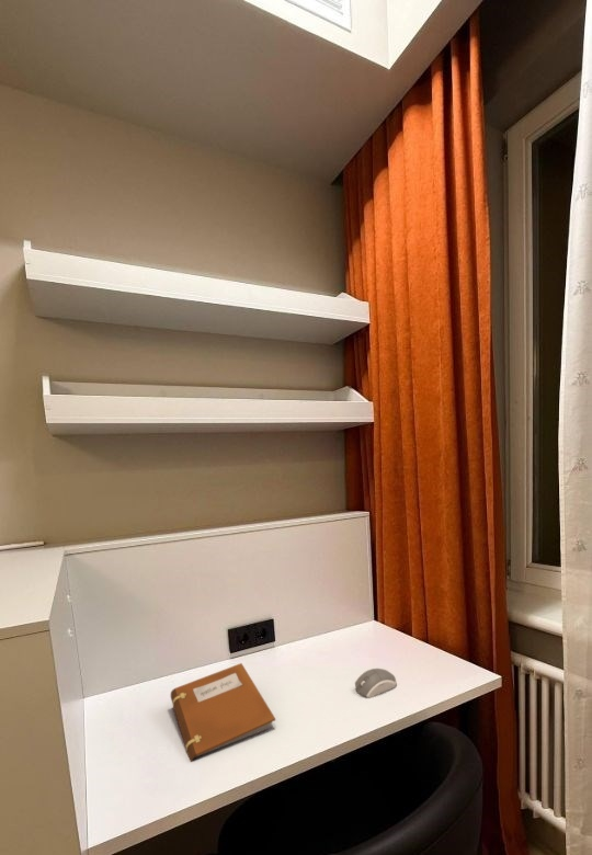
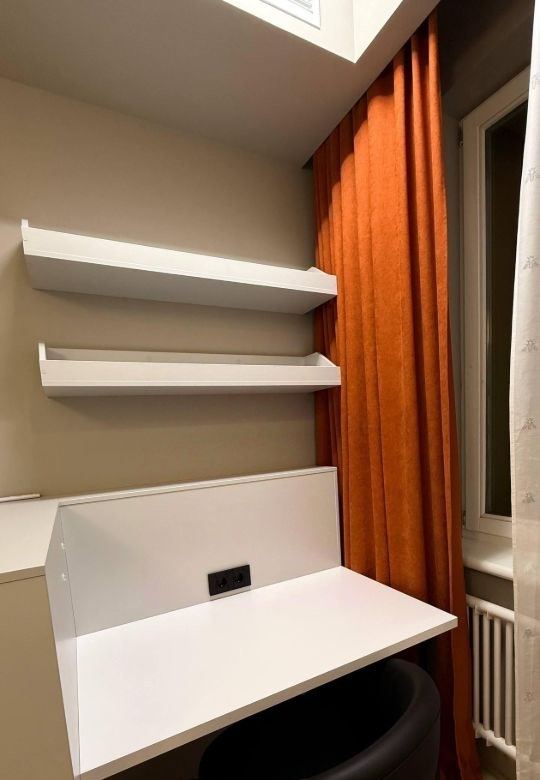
- computer mouse [354,668,398,699]
- notebook [170,662,276,763]
